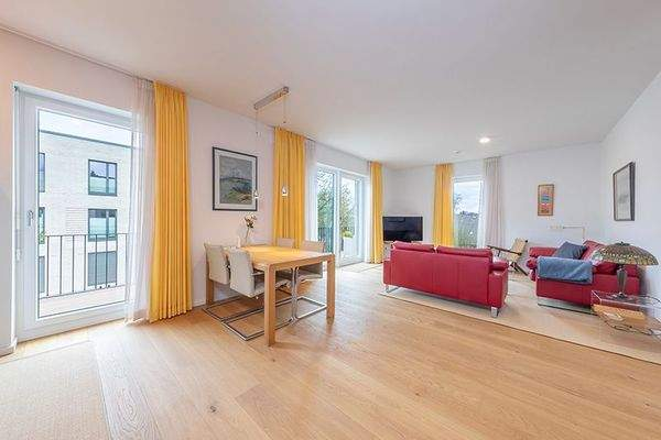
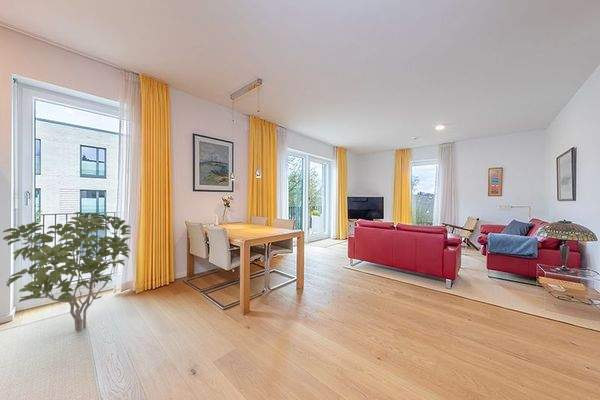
+ shrub [2,211,132,332]
